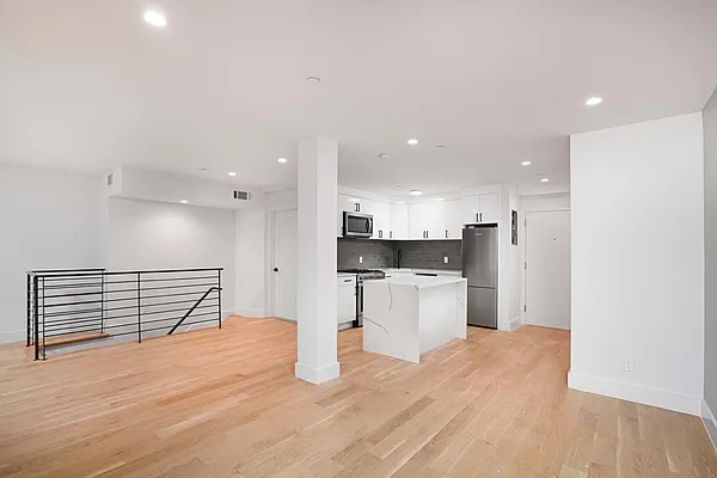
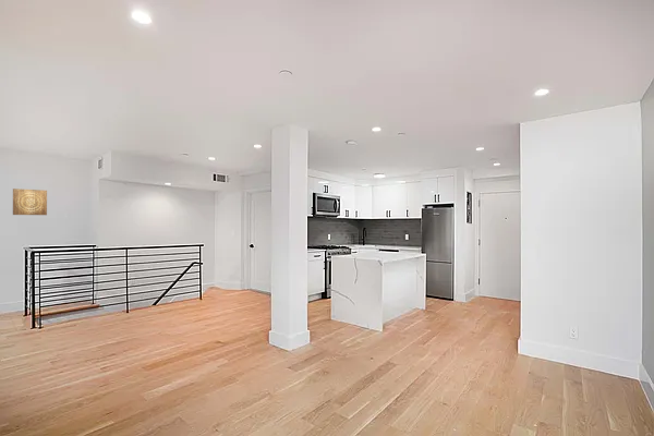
+ wall art [12,187,48,216]
